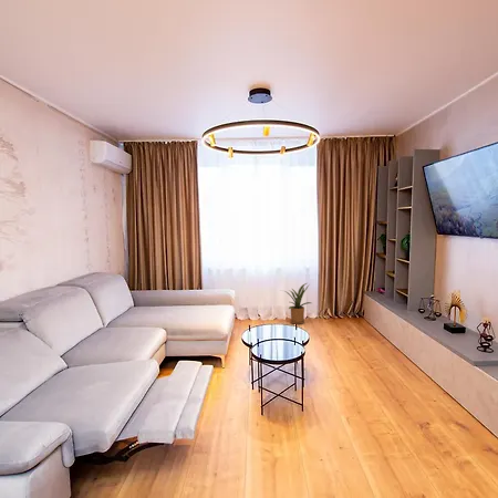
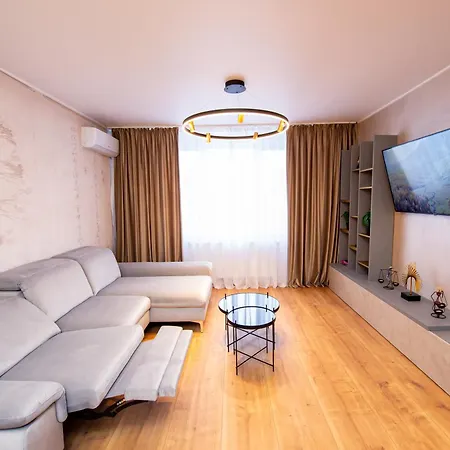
- house plant [279,282,312,325]
